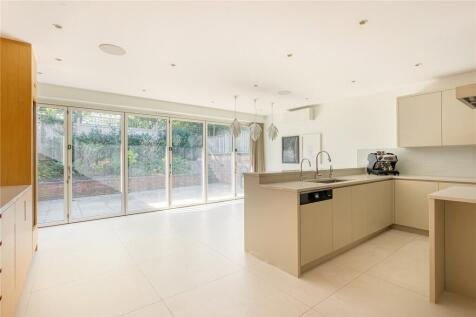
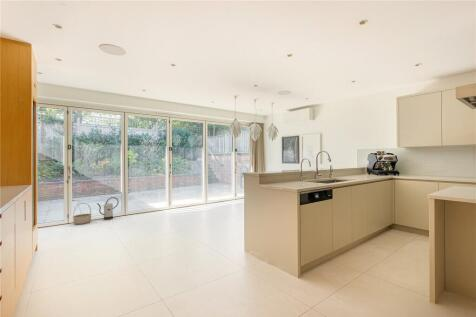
+ basket [72,202,93,225]
+ watering can [96,196,120,221]
